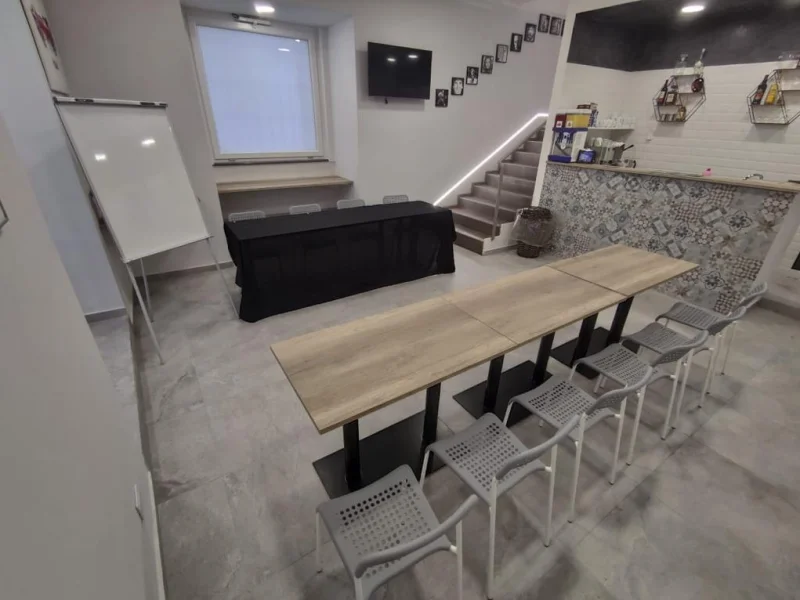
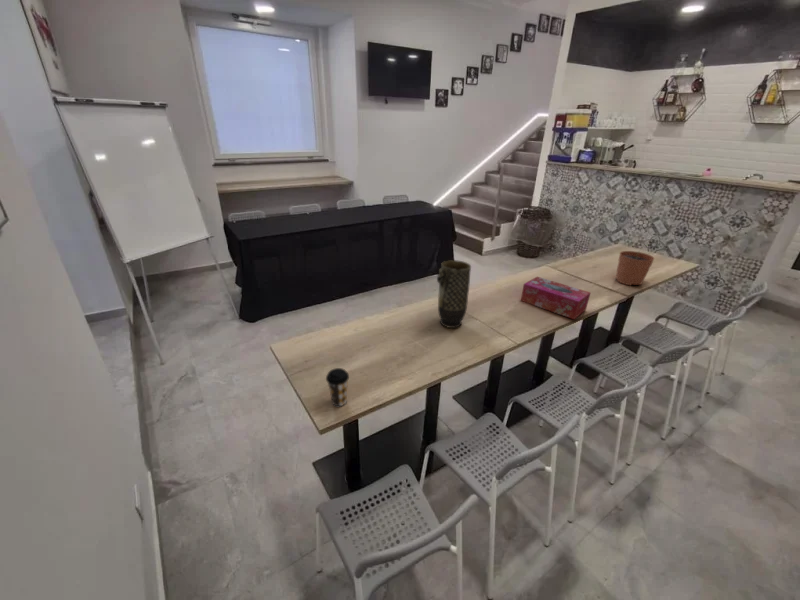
+ tissue box [520,276,592,320]
+ plant pot [615,243,655,286]
+ vase [436,259,472,329]
+ coffee cup [325,367,350,407]
